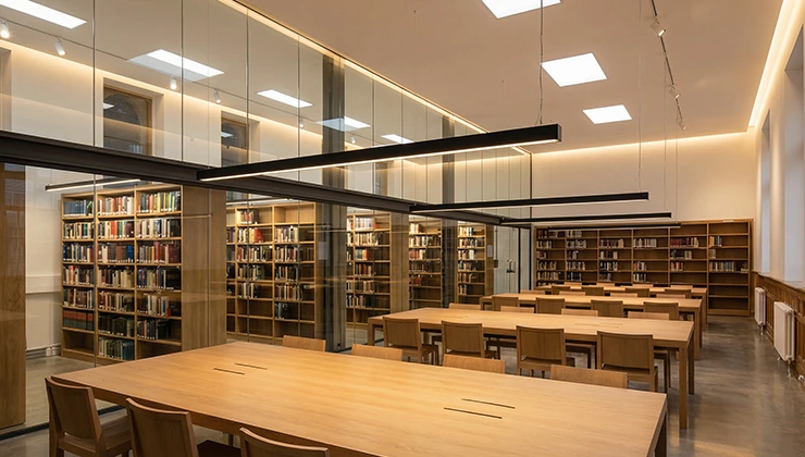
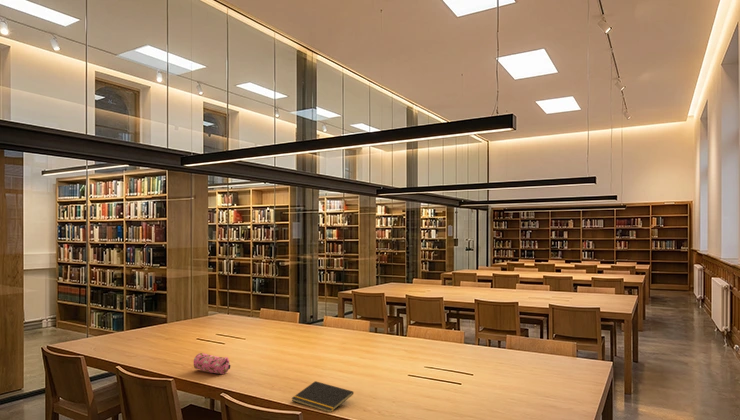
+ notepad [291,380,355,413]
+ pencil case [193,352,232,375]
